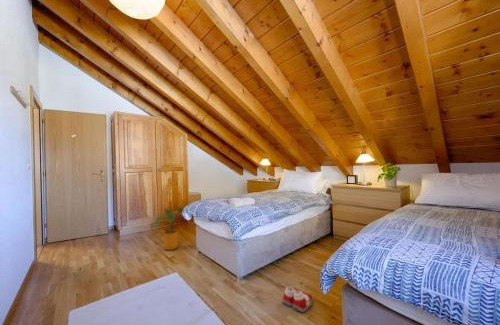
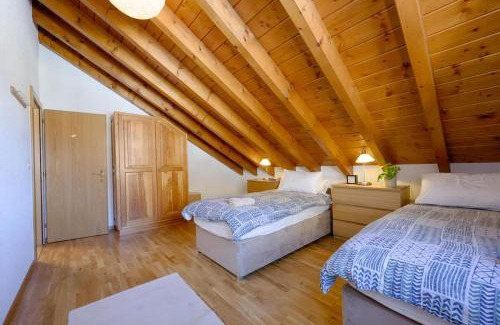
- slippers [282,285,314,313]
- house plant [149,205,184,251]
